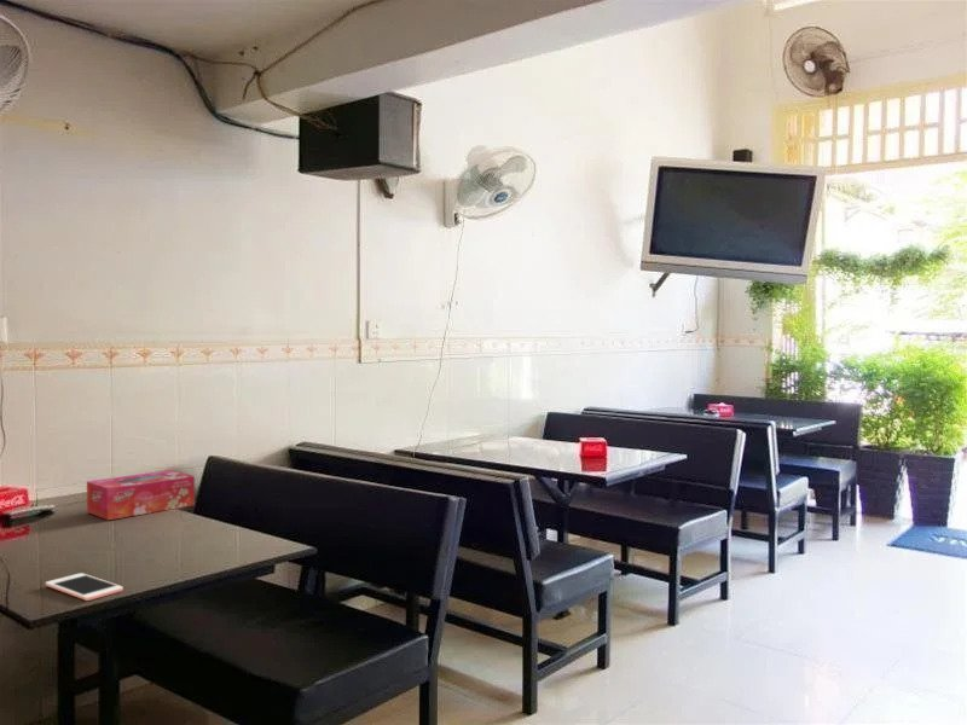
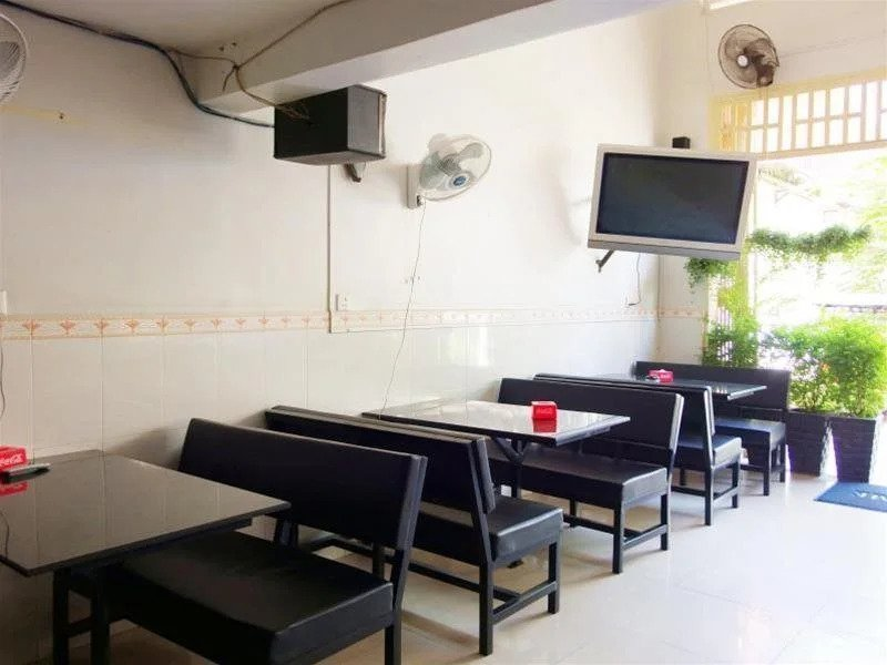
- tissue box [86,469,196,521]
- cell phone [45,572,125,602]
